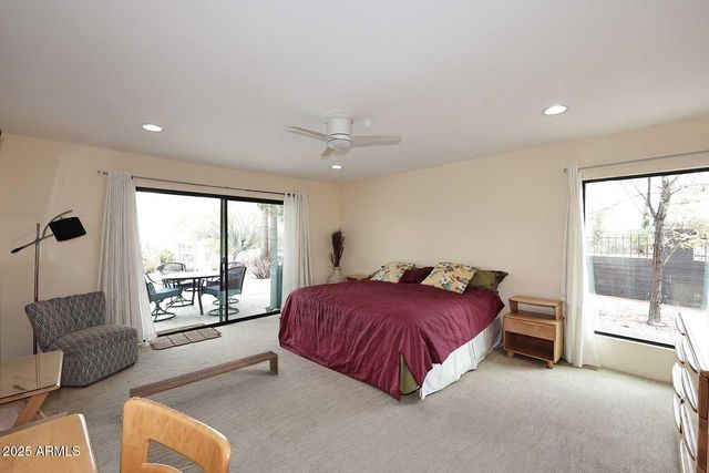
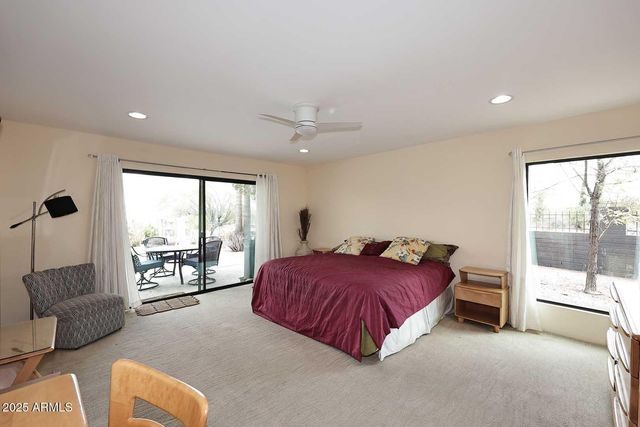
- bench [129,350,279,399]
